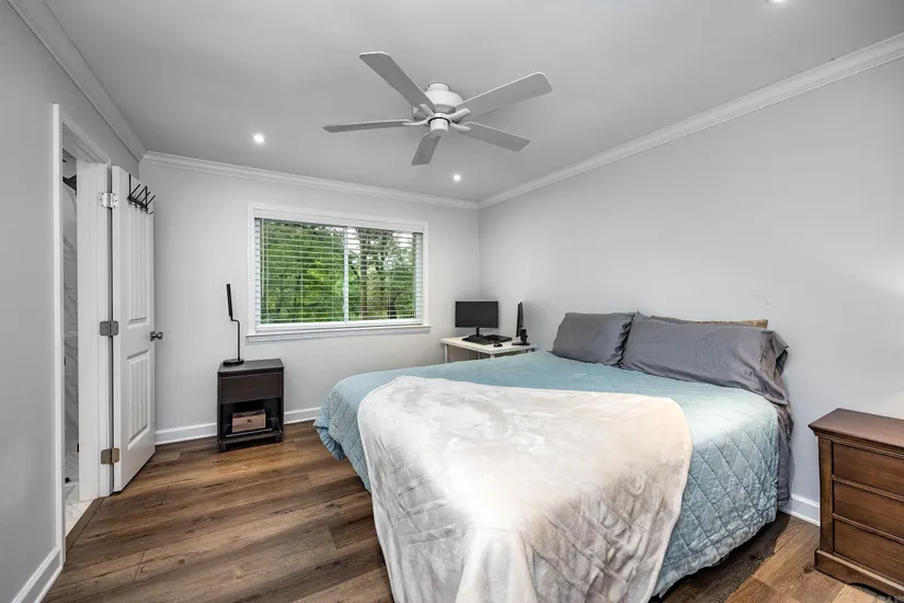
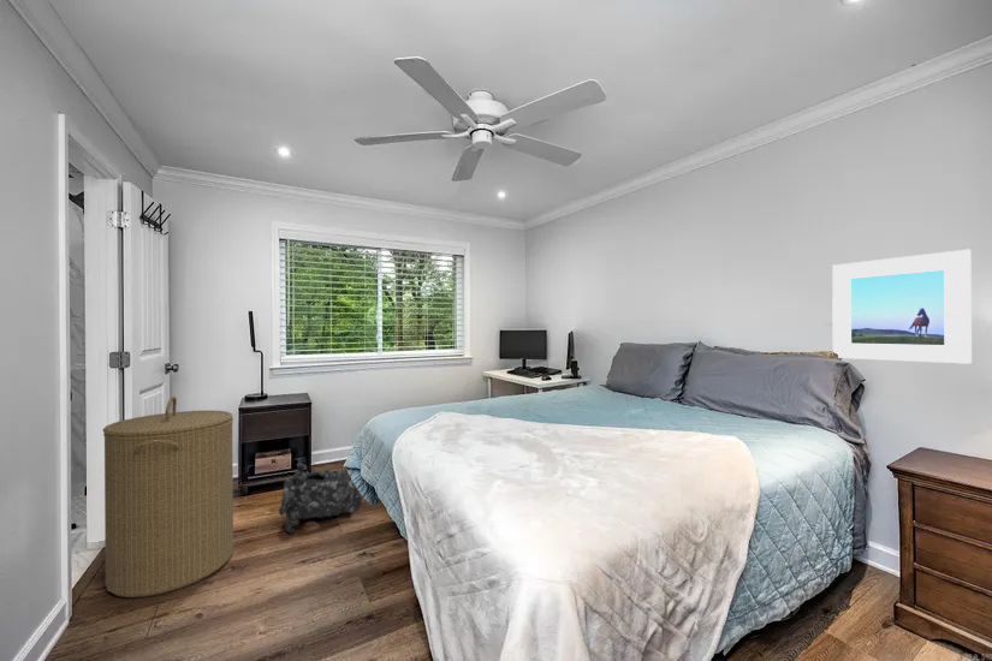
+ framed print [831,249,973,365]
+ body armor [278,461,364,535]
+ laundry hamper [102,395,234,599]
